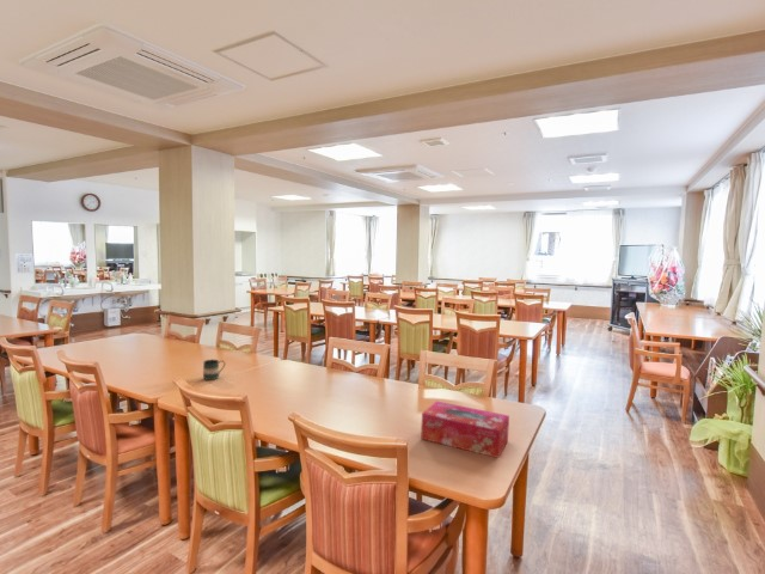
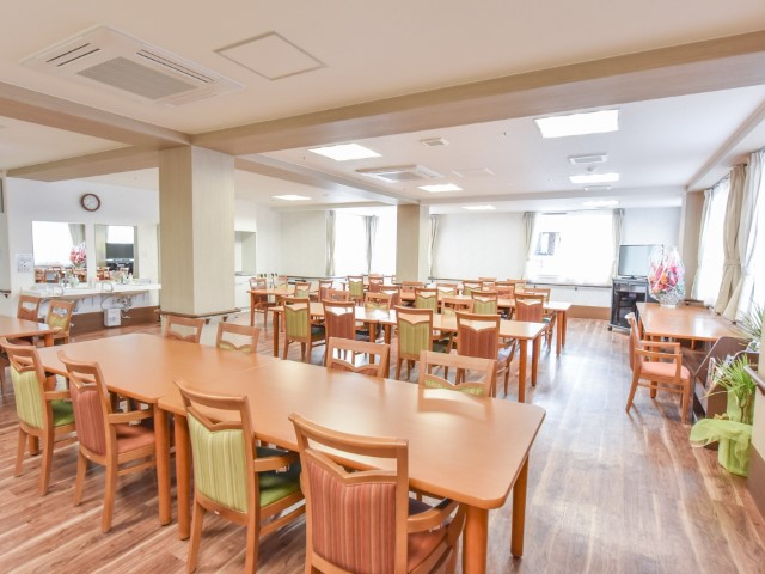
- tissue box [420,399,510,459]
- mug [202,359,226,381]
